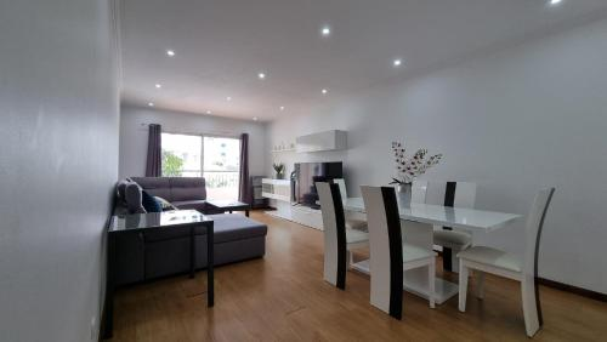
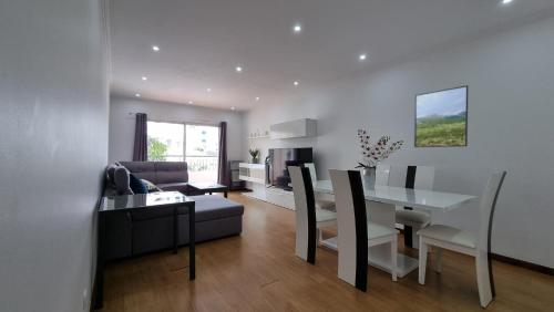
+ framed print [413,84,469,148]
